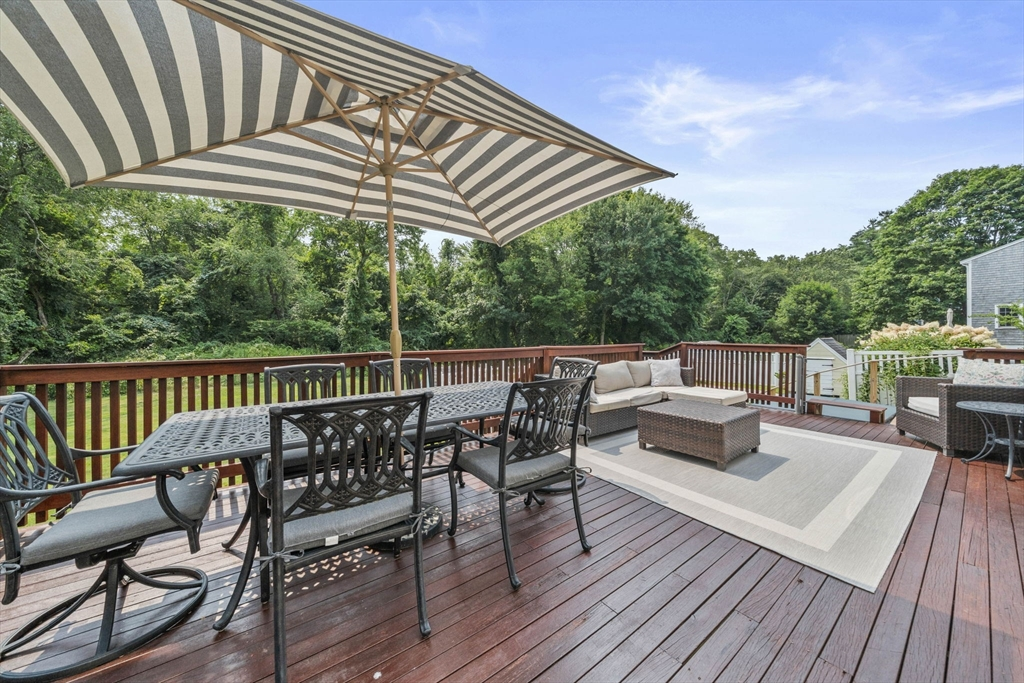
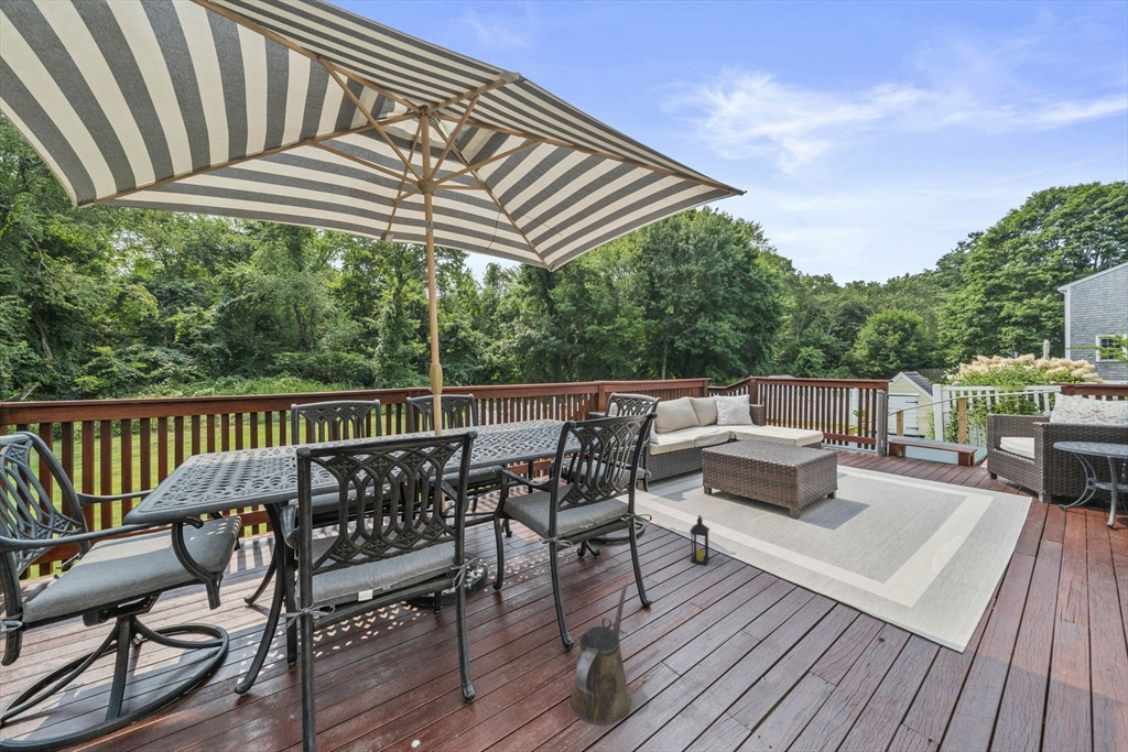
+ watering can [568,582,632,727]
+ lantern [688,514,711,566]
